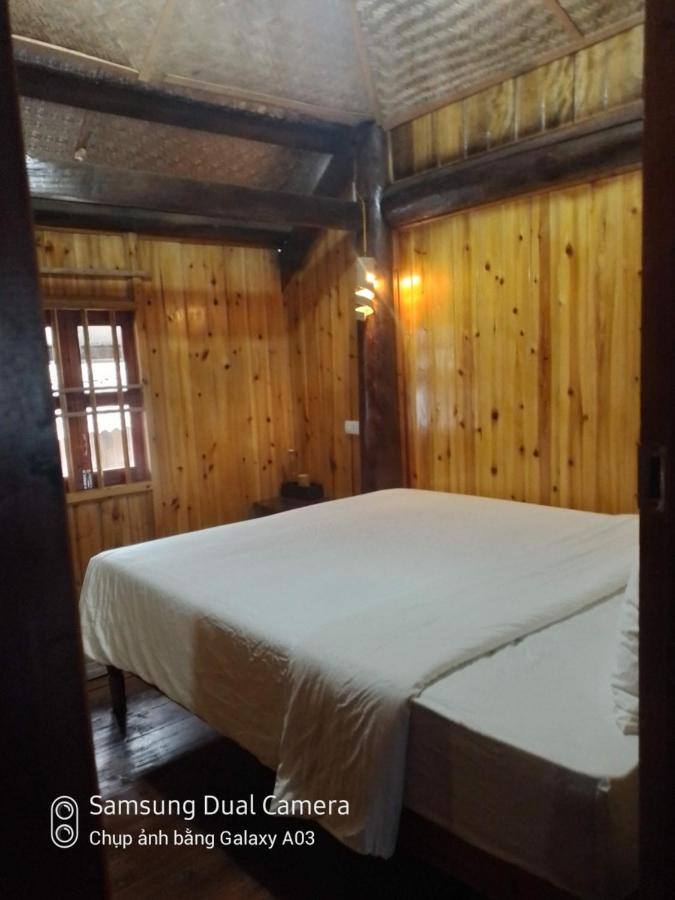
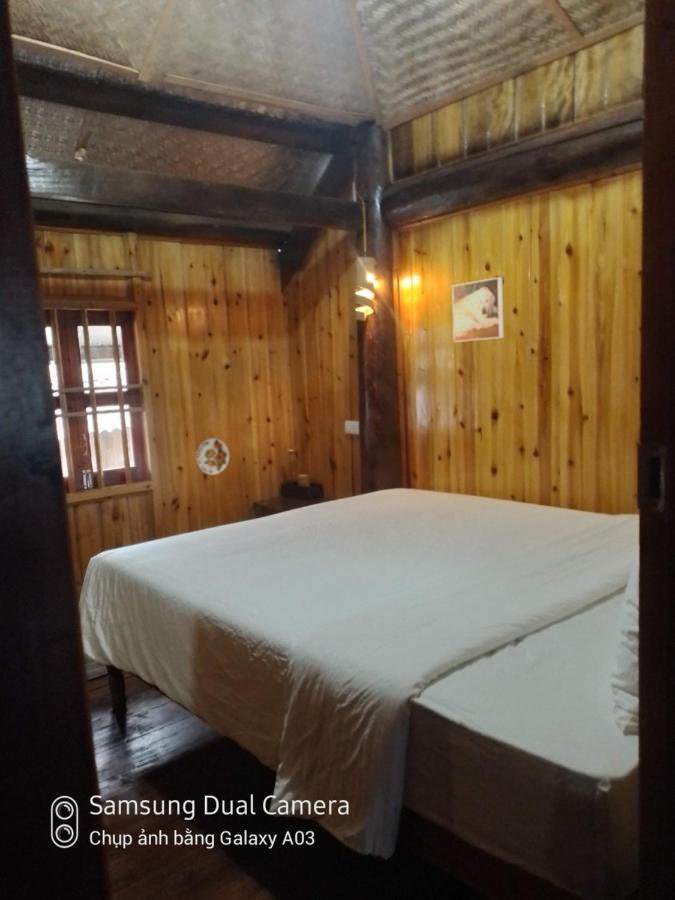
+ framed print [451,276,505,343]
+ decorative plate [195,437,230,476]
